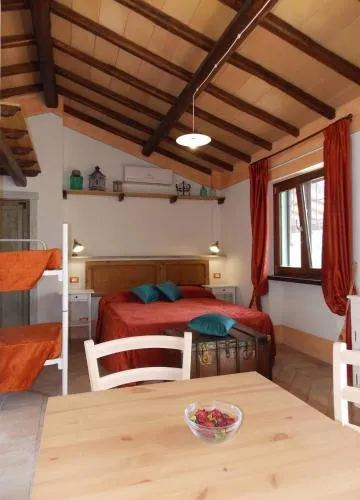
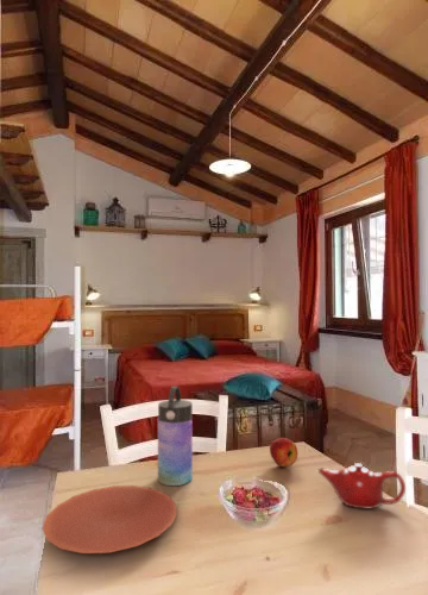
+ water bottle [157,386,194,487]
+ teapot [316,462,407,509]
+ apple [269,437,298,468]
+ plate [42,484,178,555]
